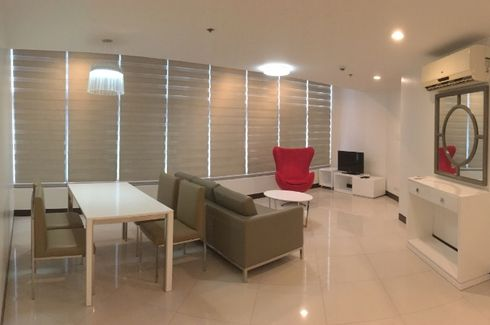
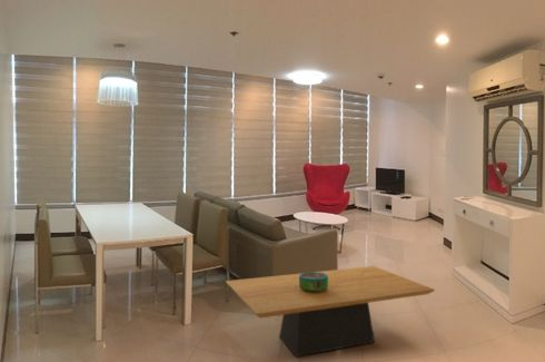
+ decorative bowl [299,271,328,293]
+ coffee table [225,265,436,358]
